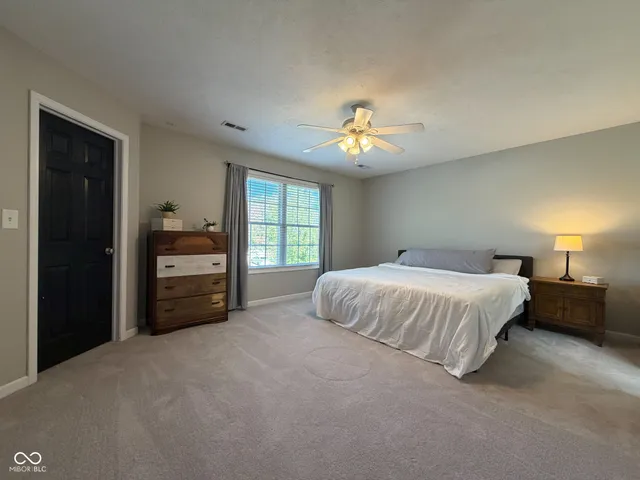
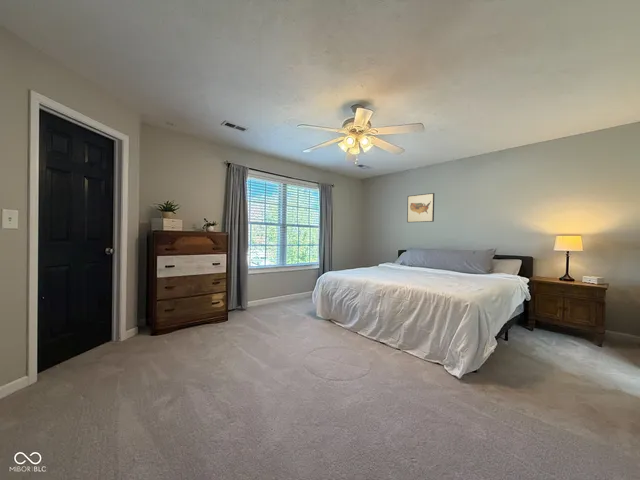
+ wall art [406,192,435,223]
